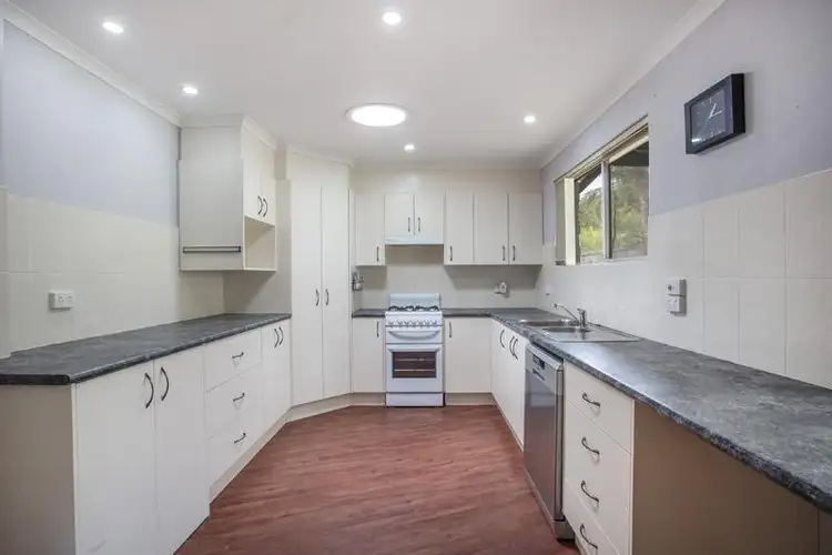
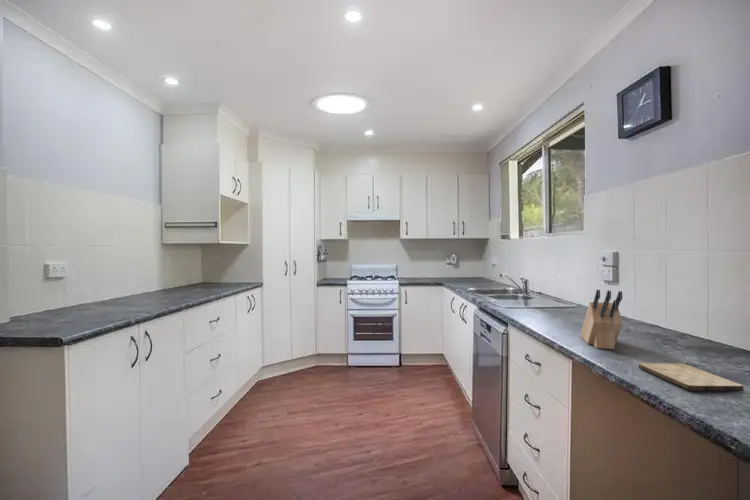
+ knife block [580,289,624,350]
+ cutting board [638,362,745,392]
